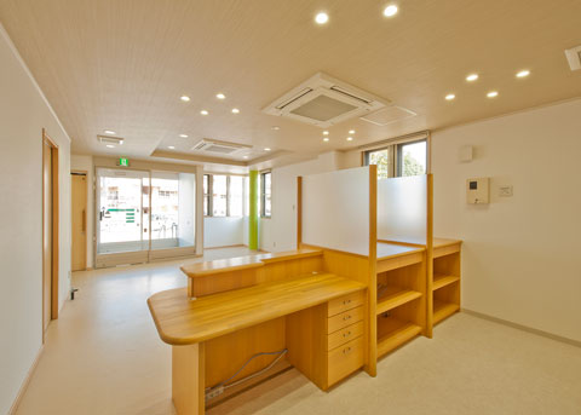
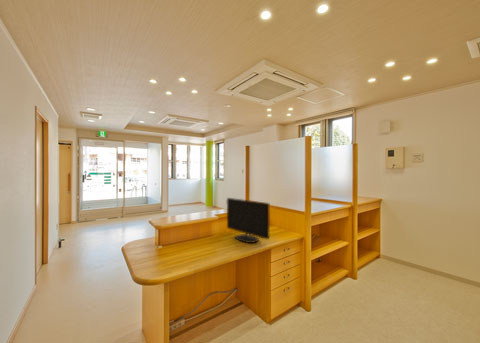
+ monitor [226,197,270,244]
